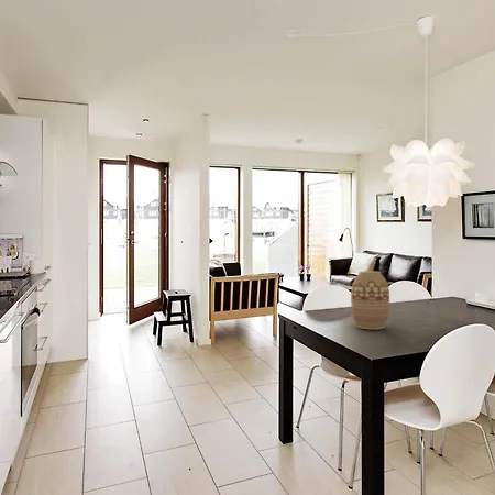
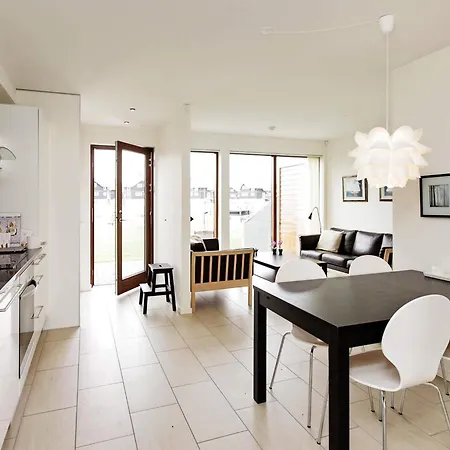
- vase [350,271,391,330]
